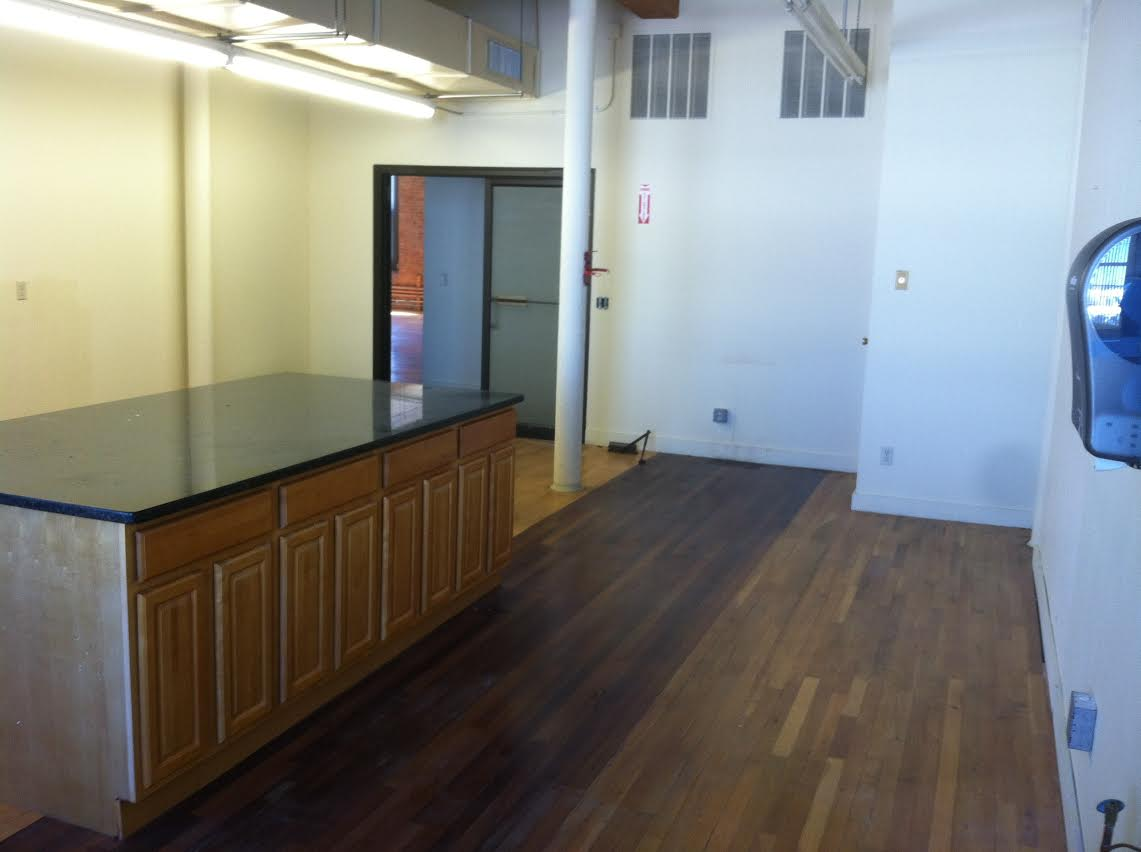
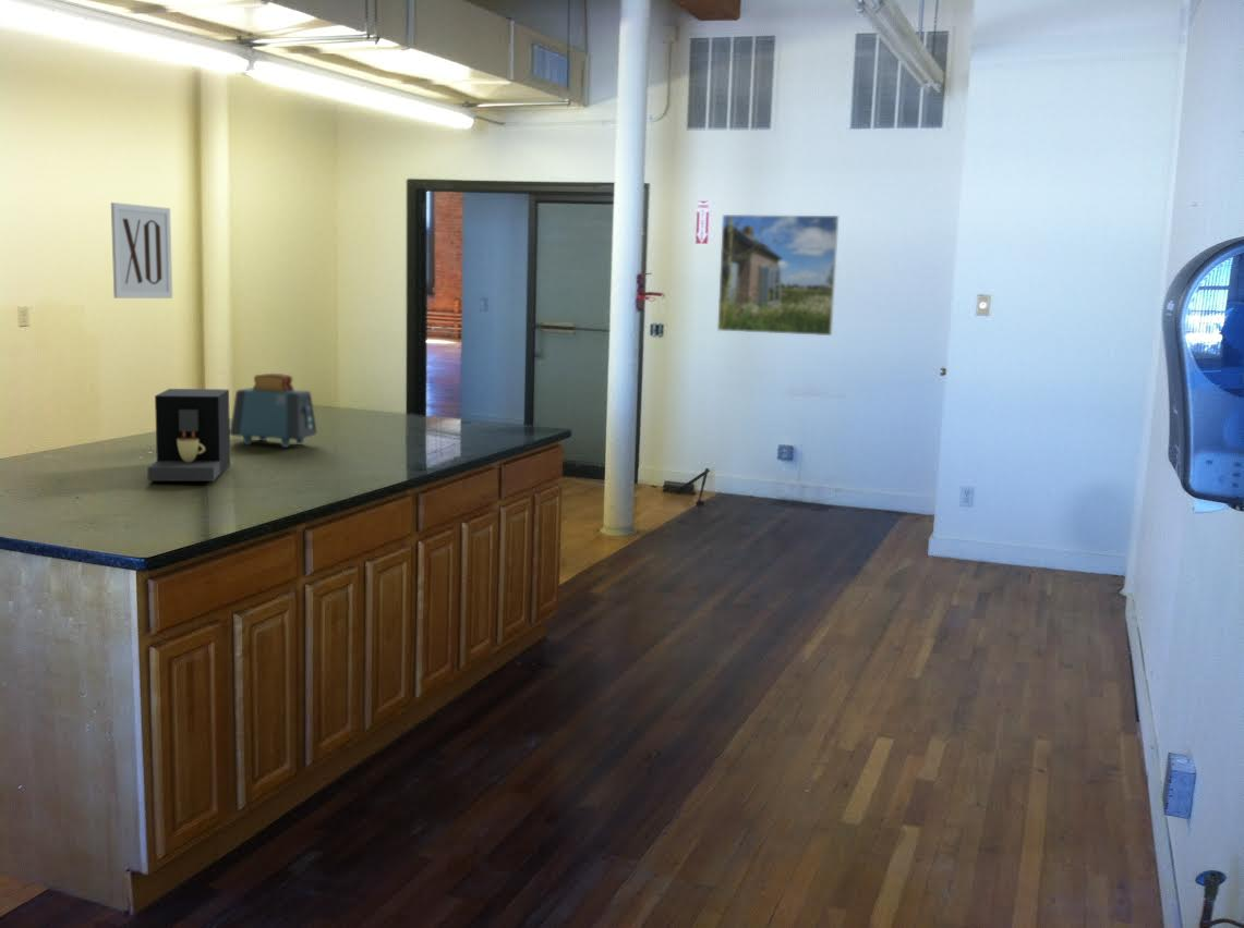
+ coffee maker [146,388,231,481]
+ wall art [110,202,173,300]
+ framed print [716,213,840,337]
+ toaster [230,373,318,449]
